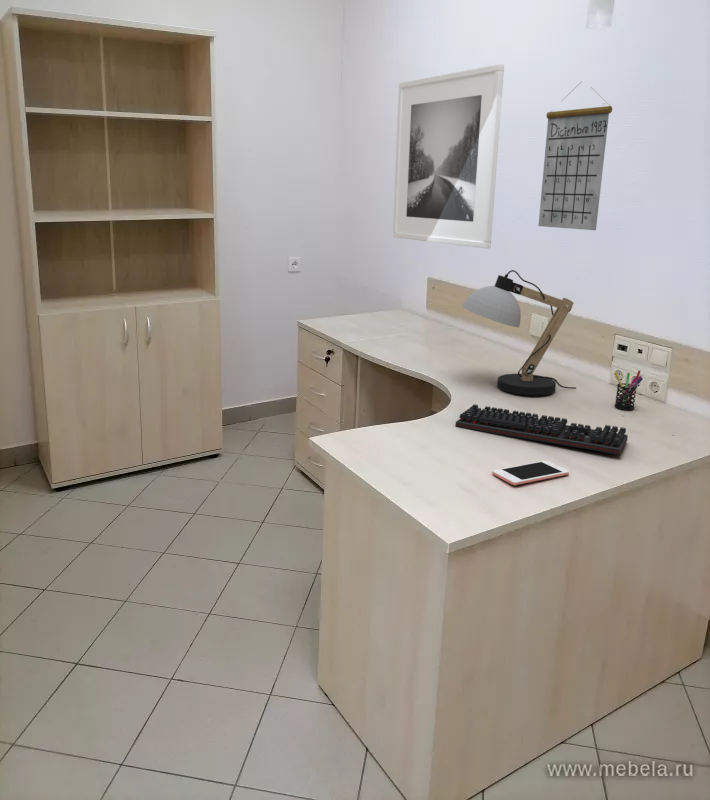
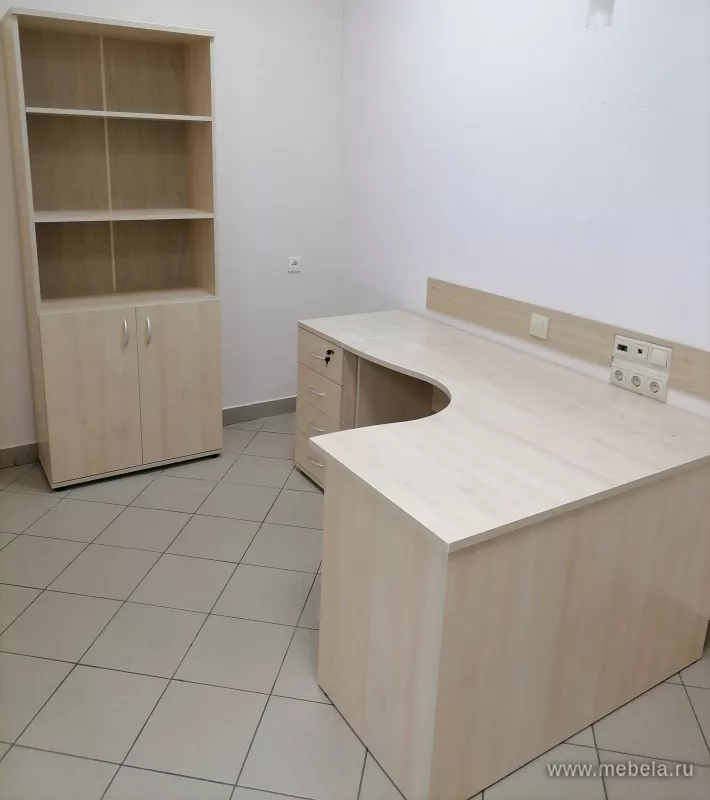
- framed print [392,63,505,249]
- keyboard [455,403,629,456]
- cell phone [491,460,570,486]
- desk lamp [461,269,577,396]
- calendar [537,82,613,231]
- pen holder [613,369,644,411]
